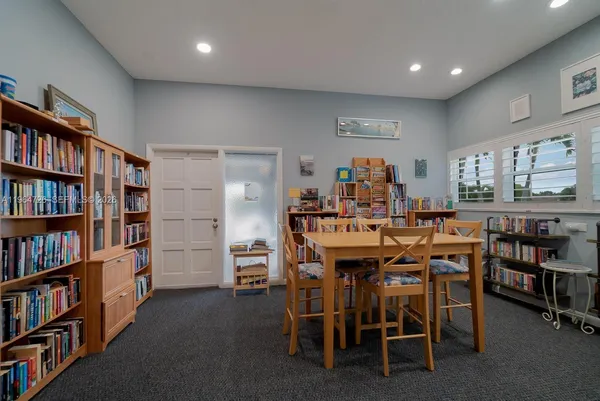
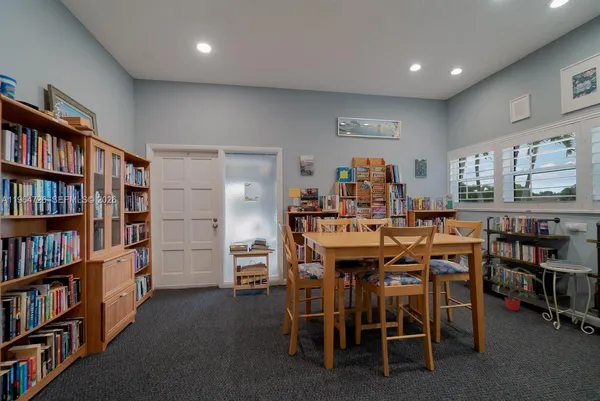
+ potted plant [483,264,544,312]
